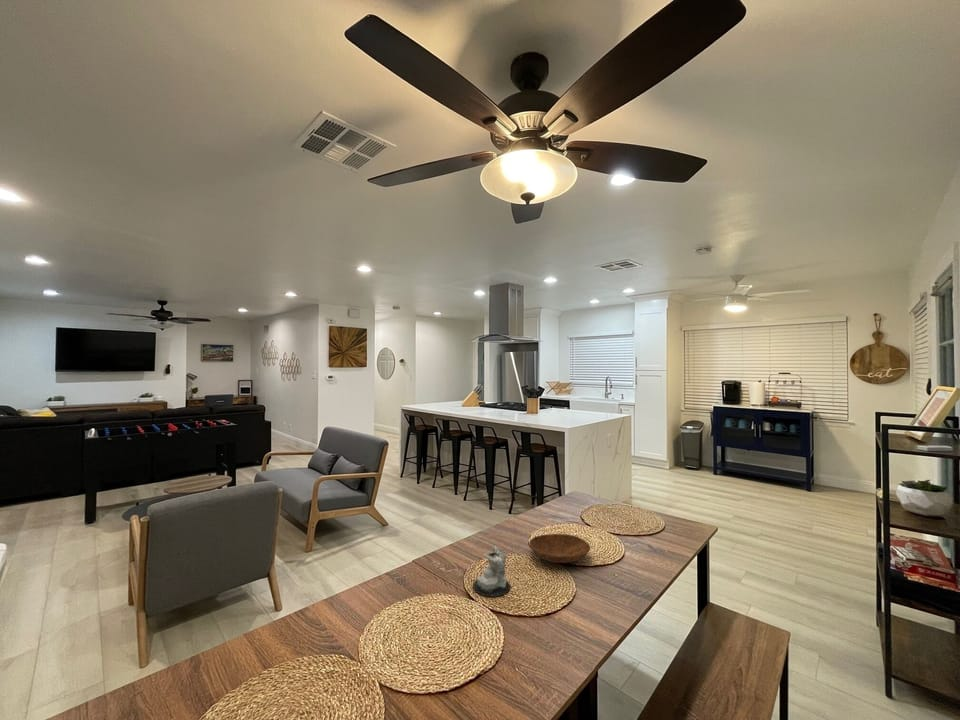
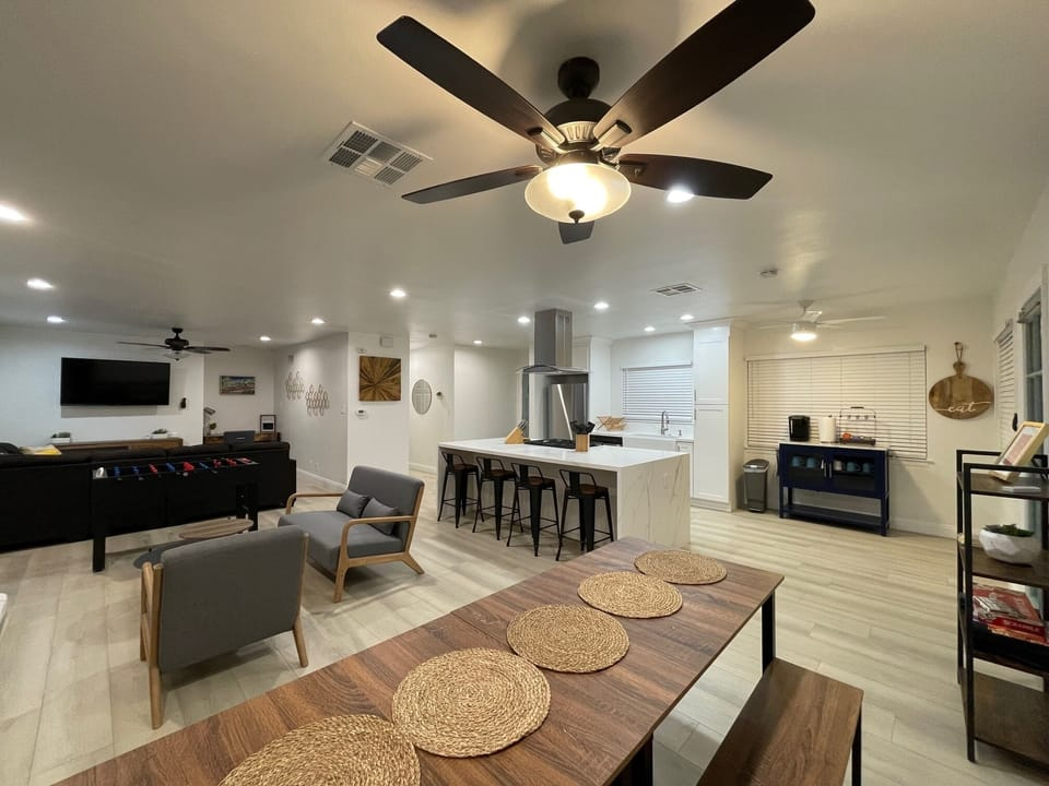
- bowl [528,533,591,564]
- candle [472,545,511,597]
